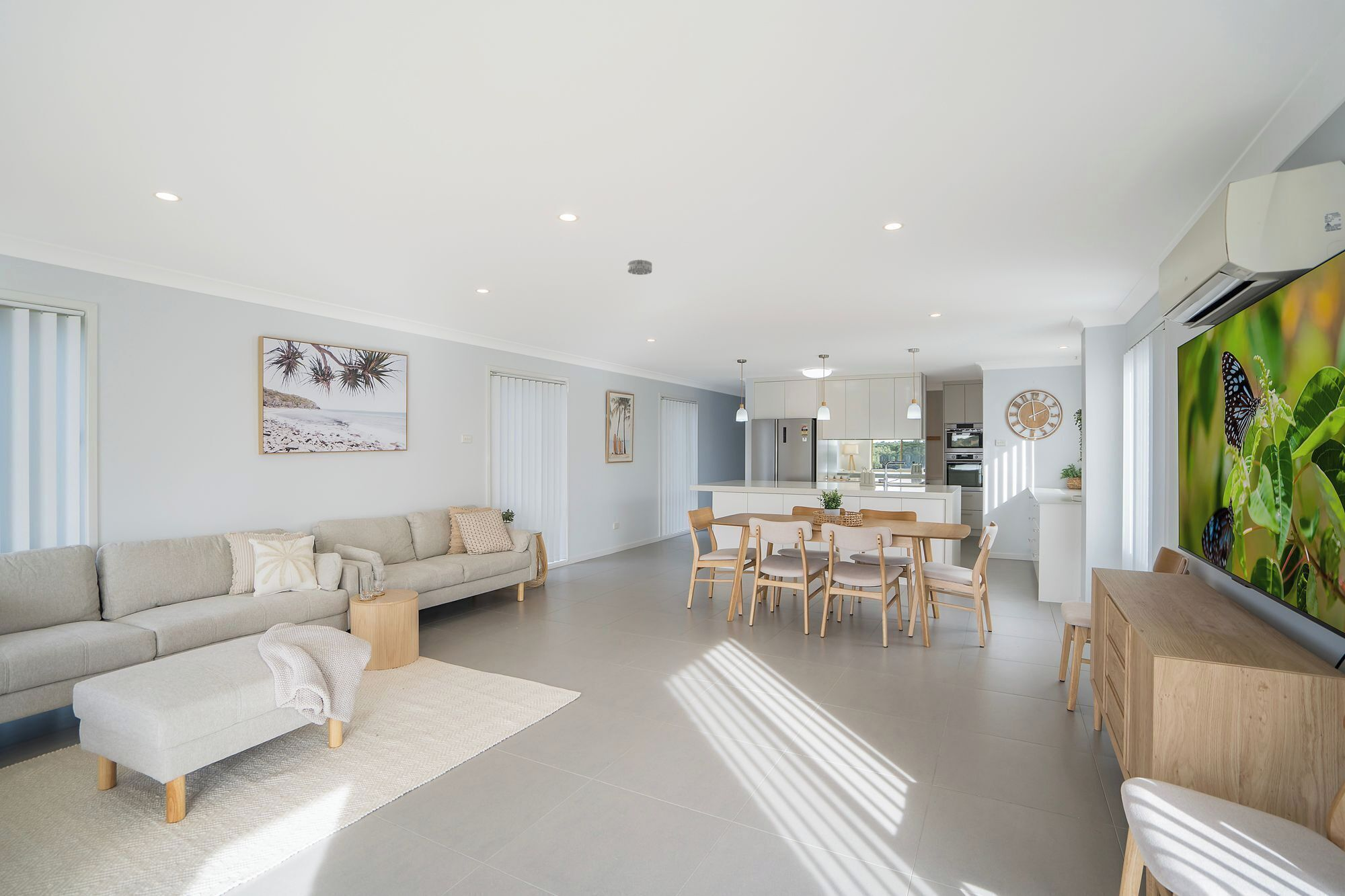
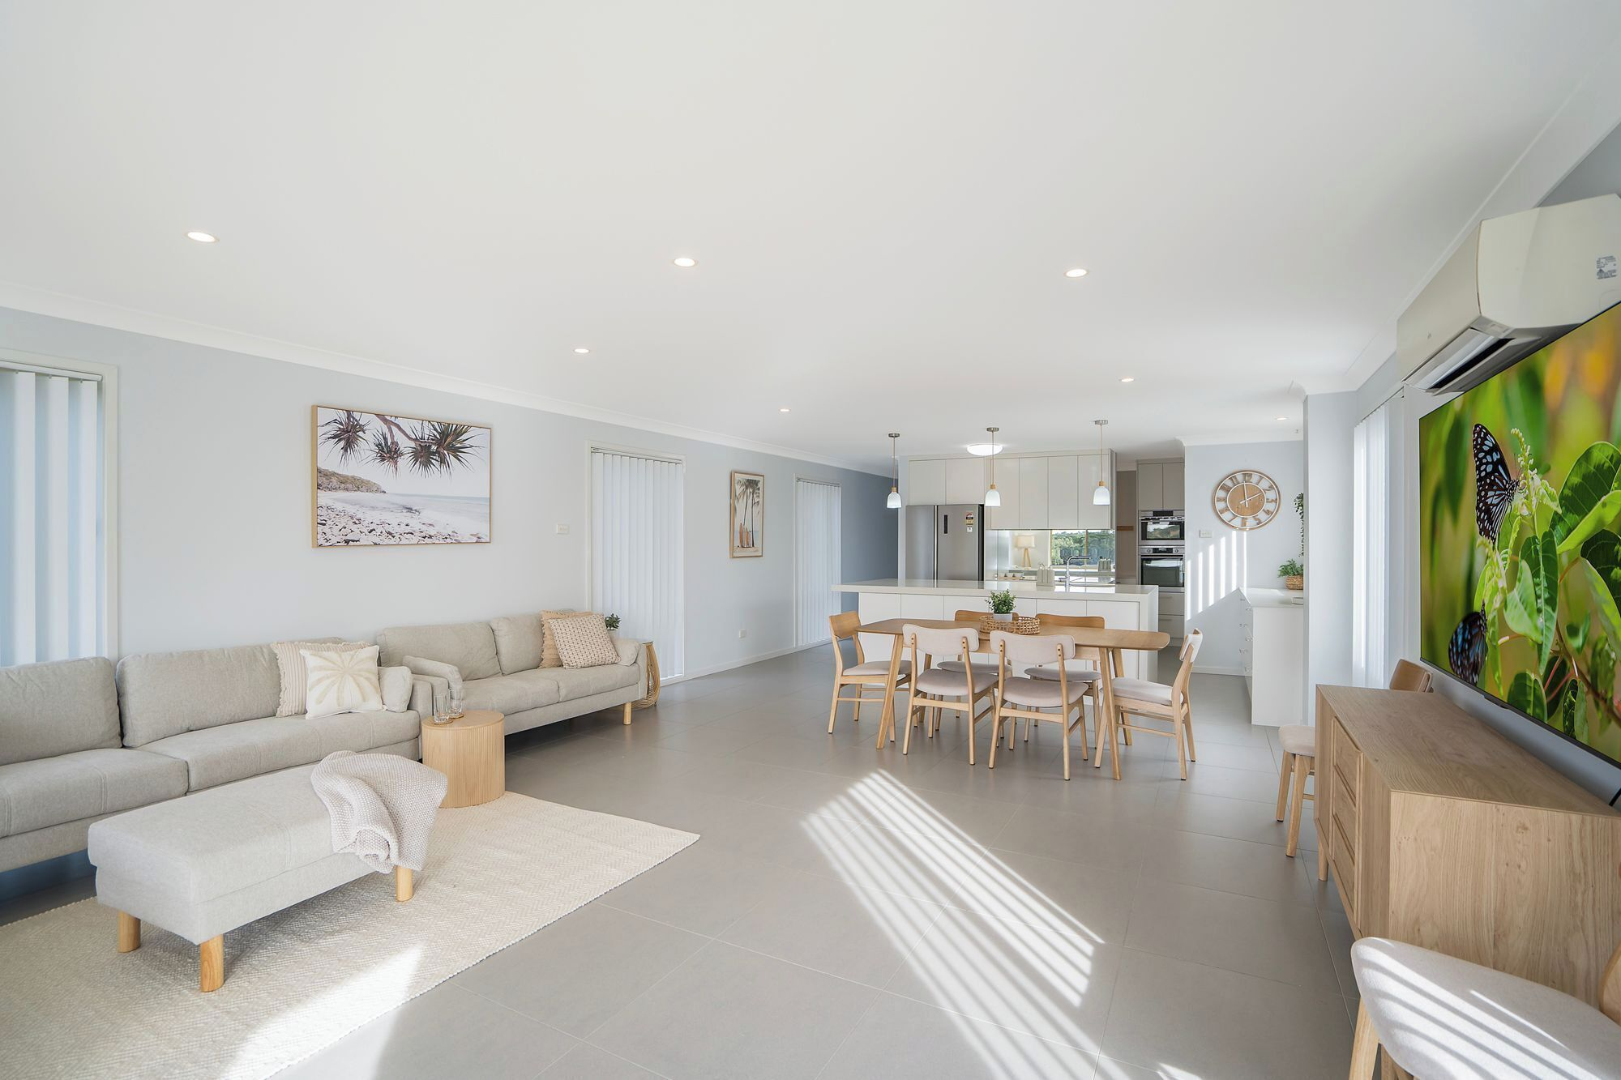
- smoke detector [627,259,652,276]
